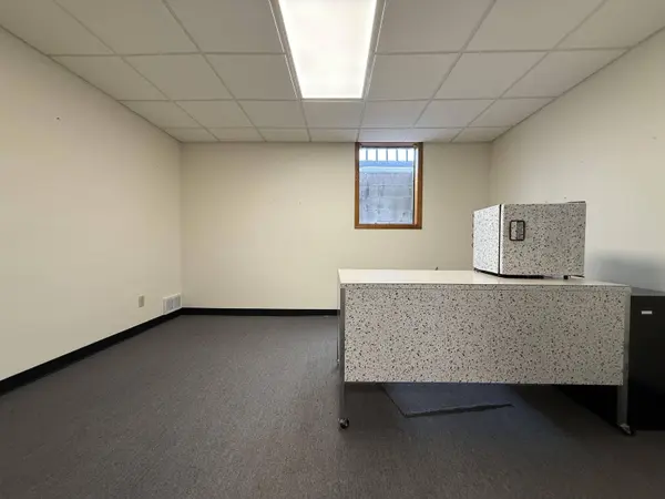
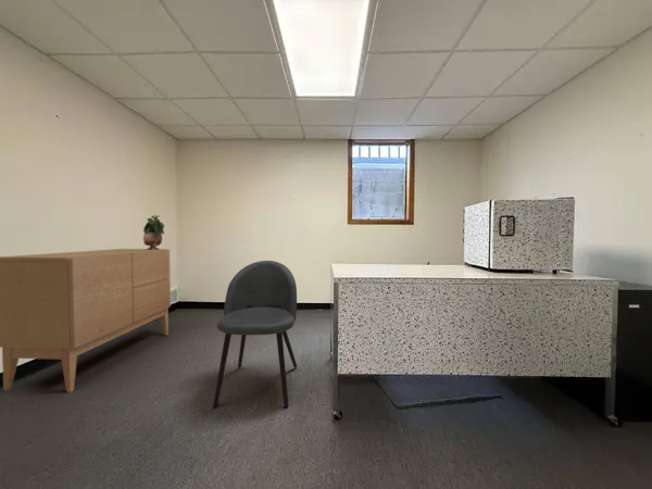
+ dining chair [212,260,298,409]
+ potted plant [142,214,165,250]
+ sideboard [0,248,172,393]
